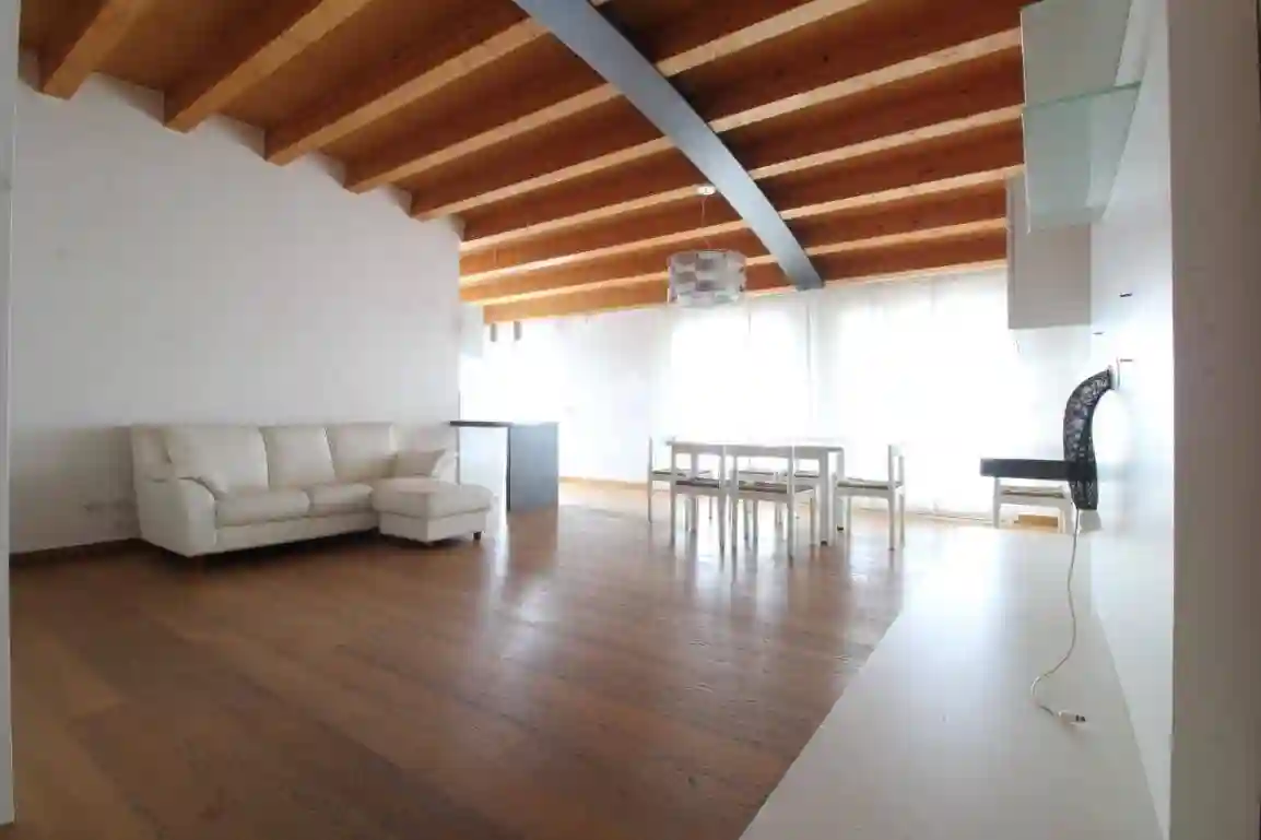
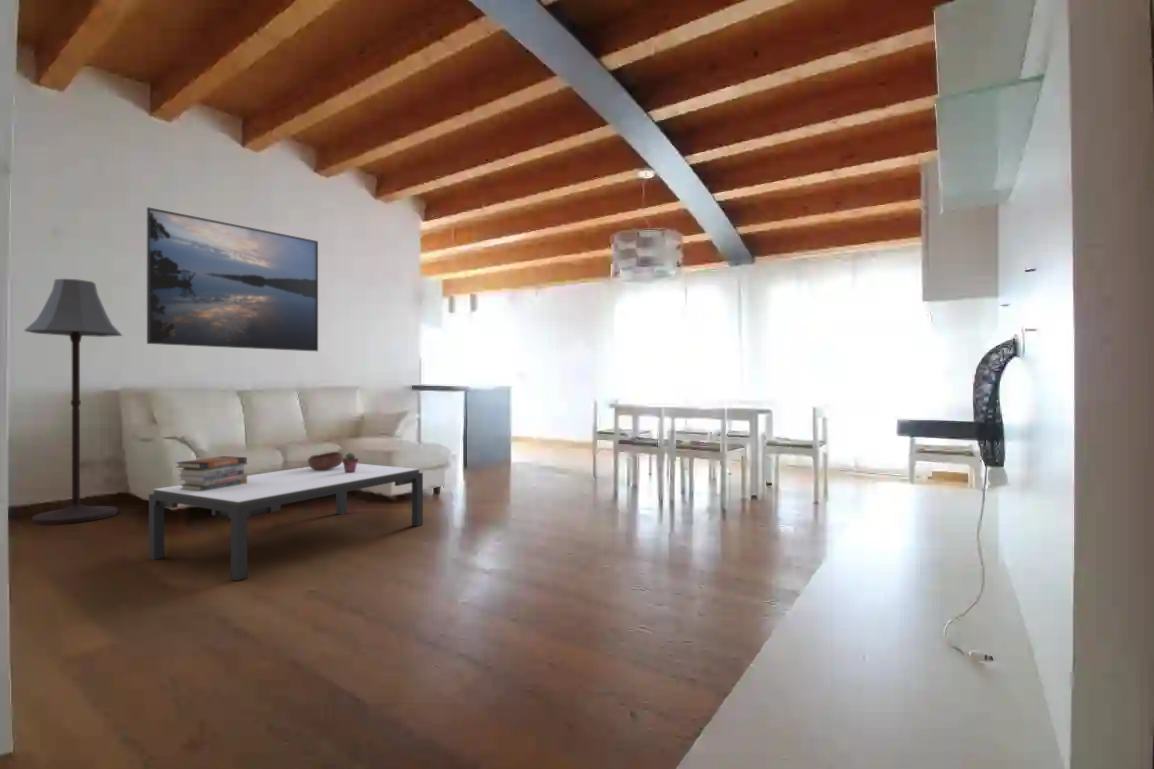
+ potted succulent [342,452,359,473]
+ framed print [146,206,319,352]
+ coffee table [148,462,424,582]
+ floor lamp [23,278,124,526]
+ book stack [175,455,248,491]
+ decorative bowl [307,451,344,470]
